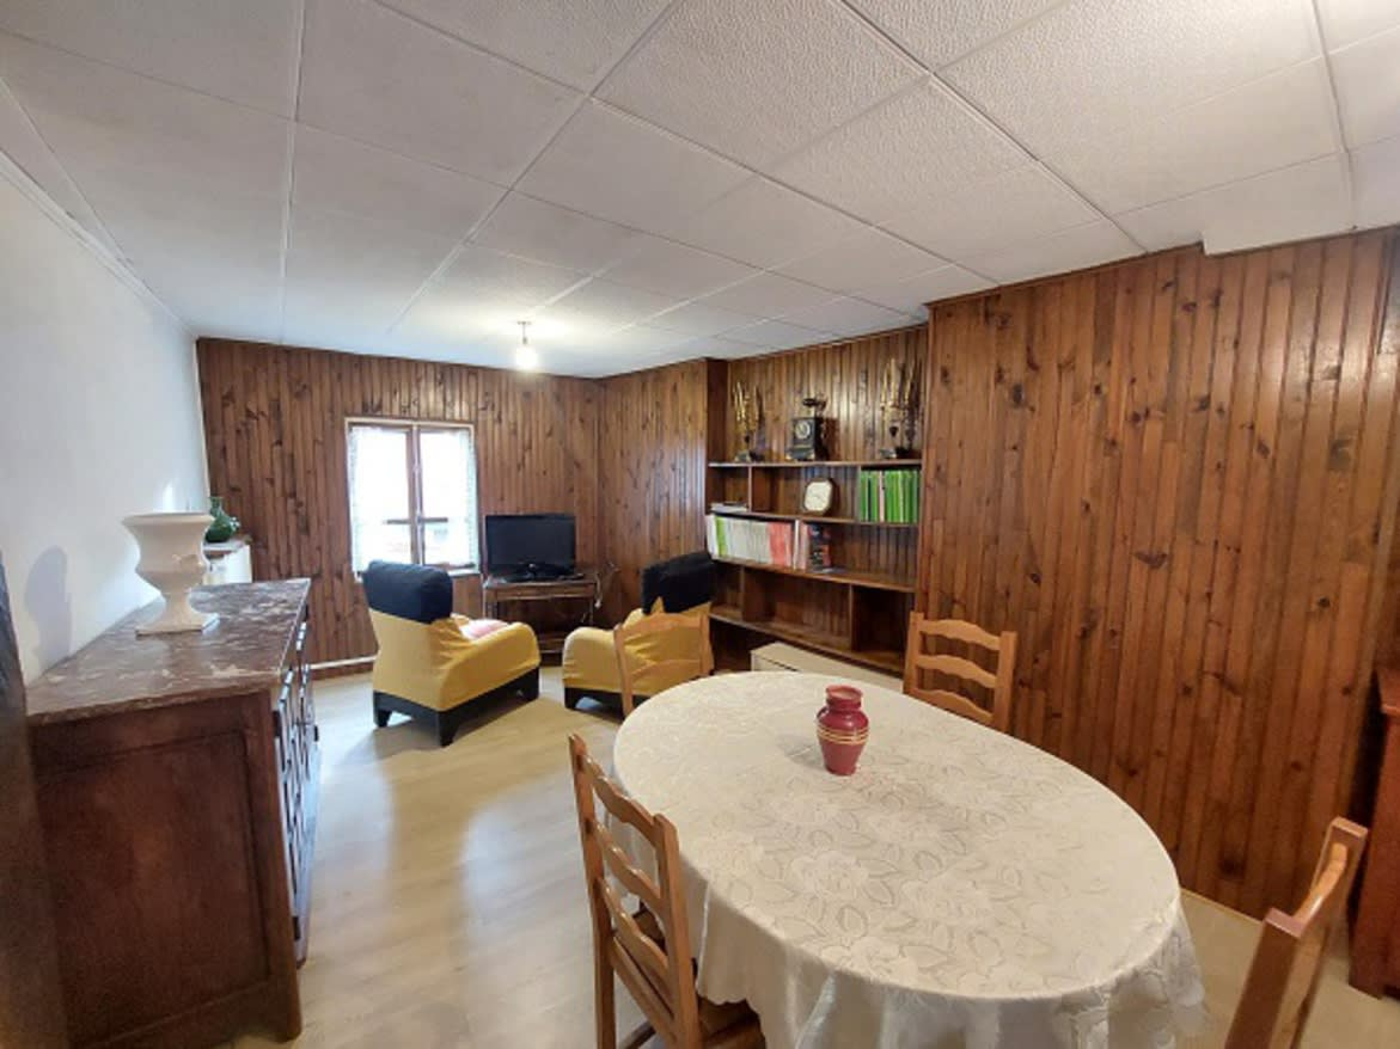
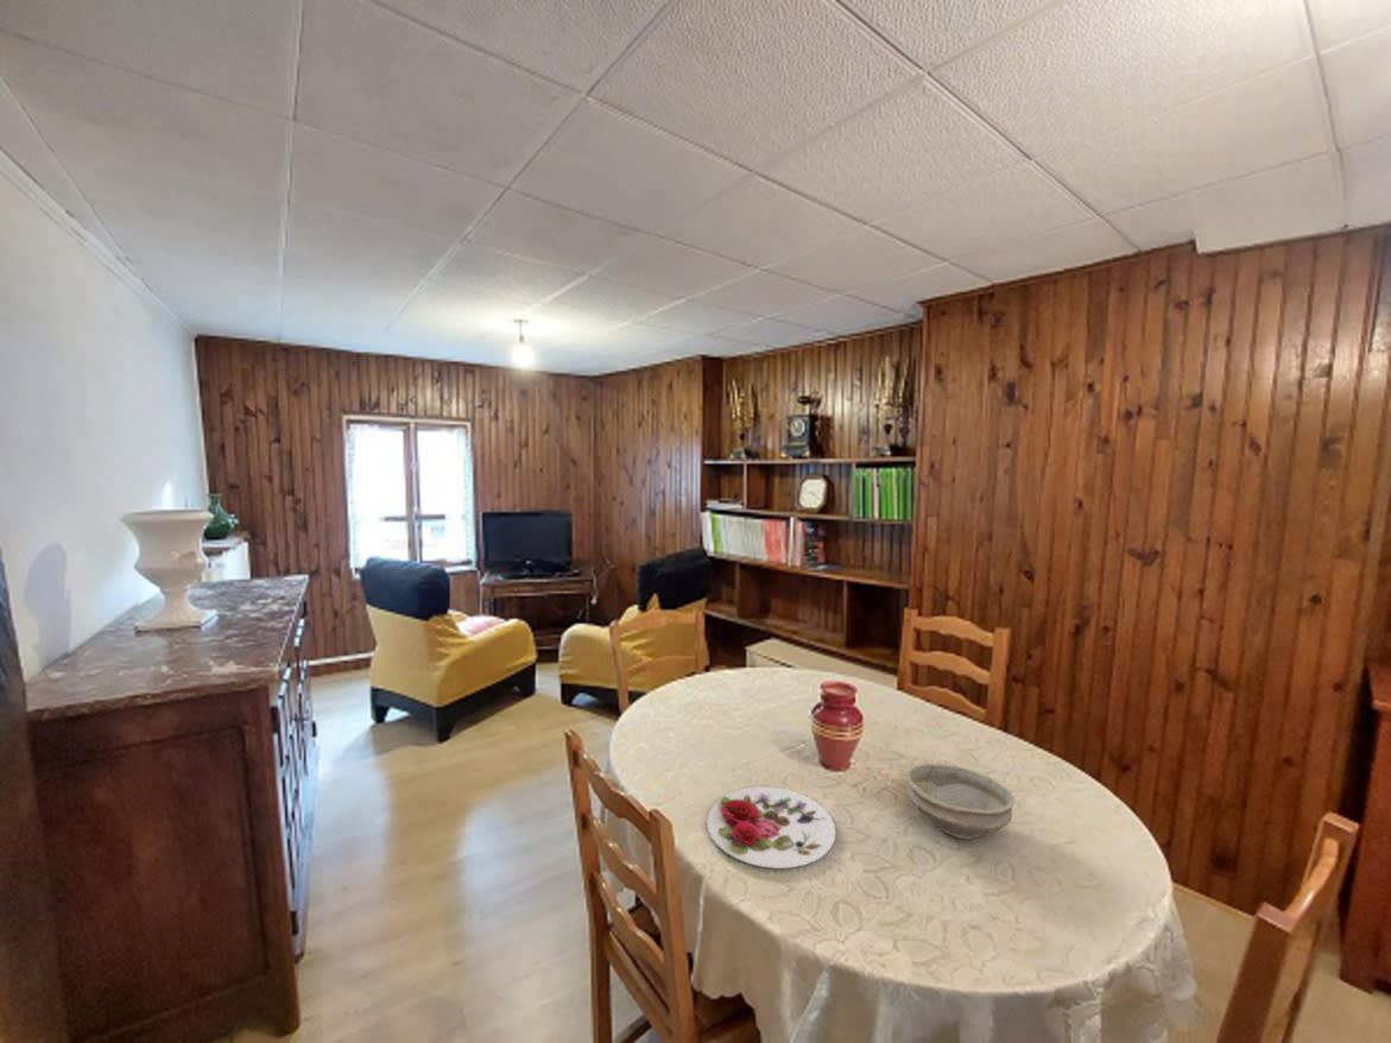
+ plate [706,785,837,870]
+ bowl [905,763,1016,840]
